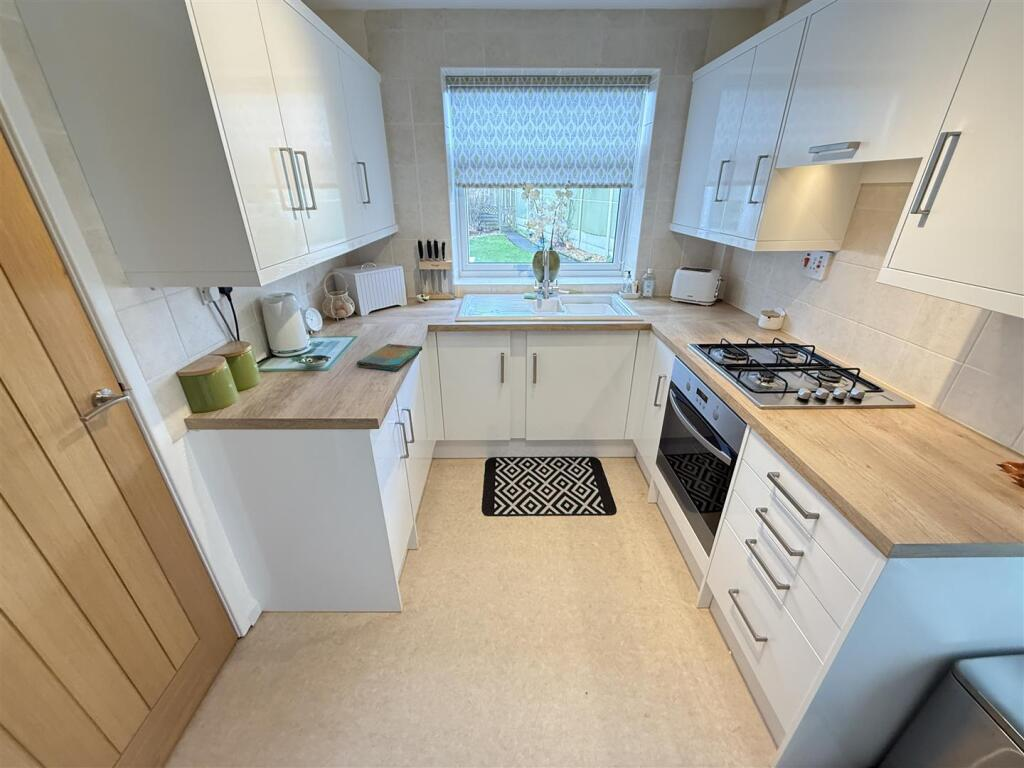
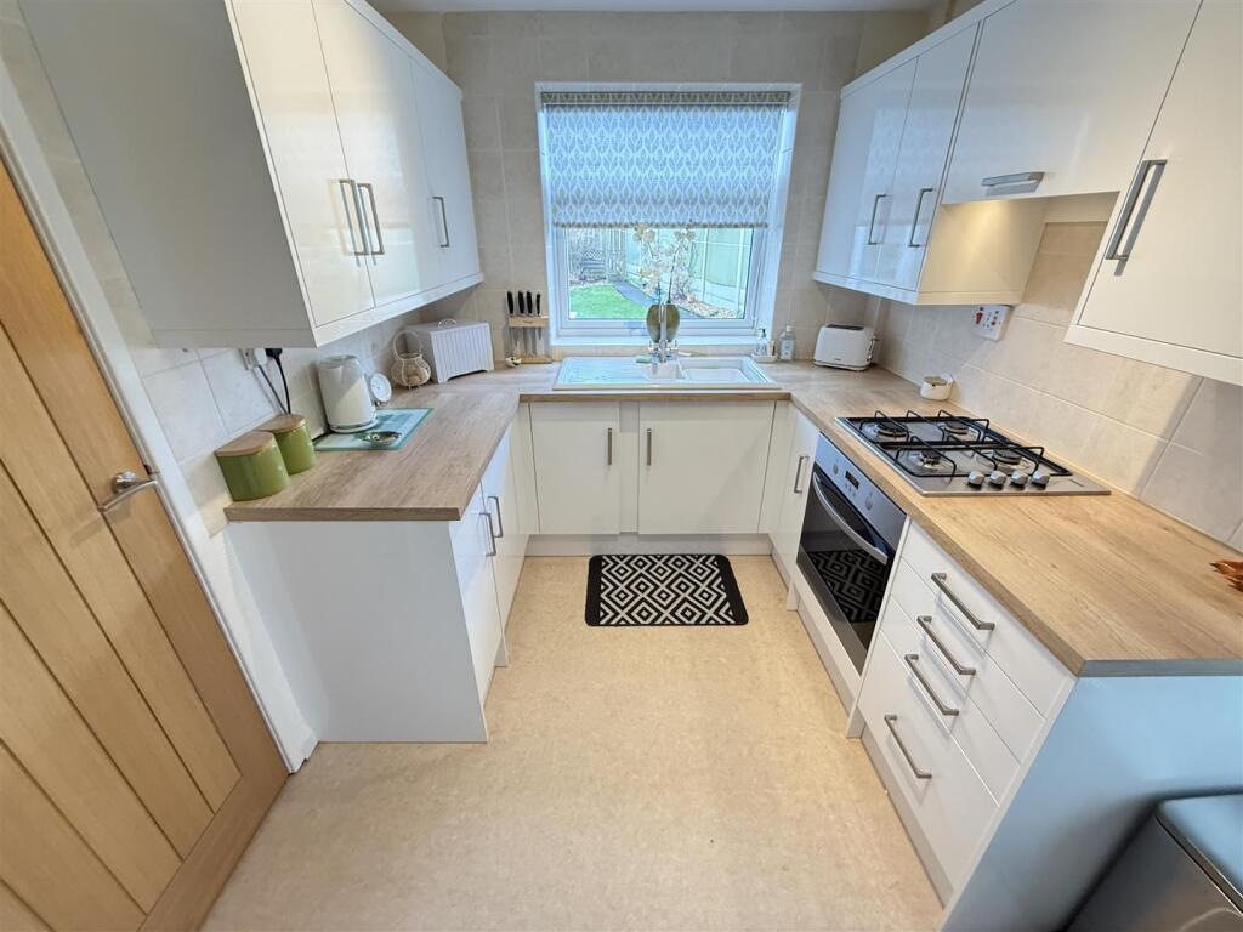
- dish towel [356,343,423,372]
